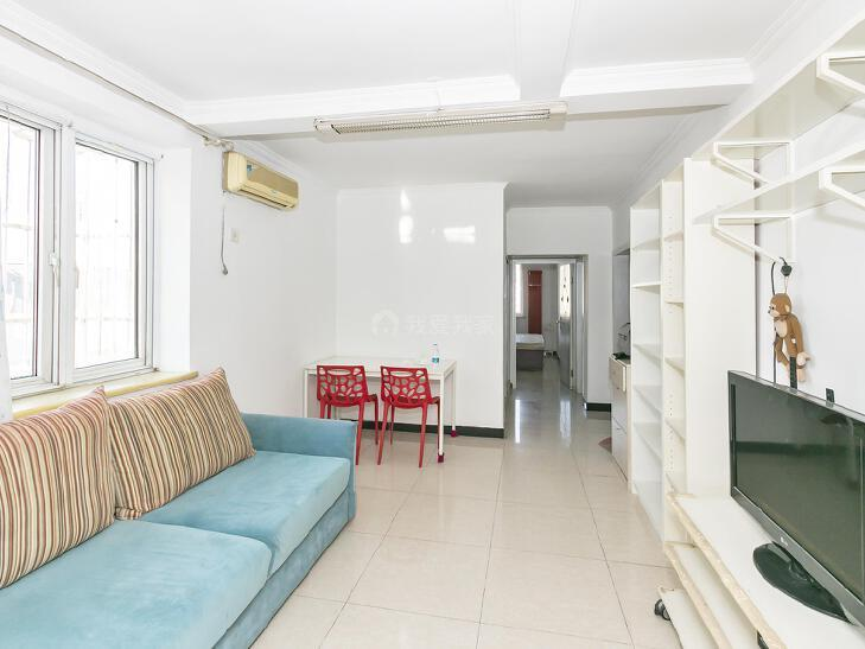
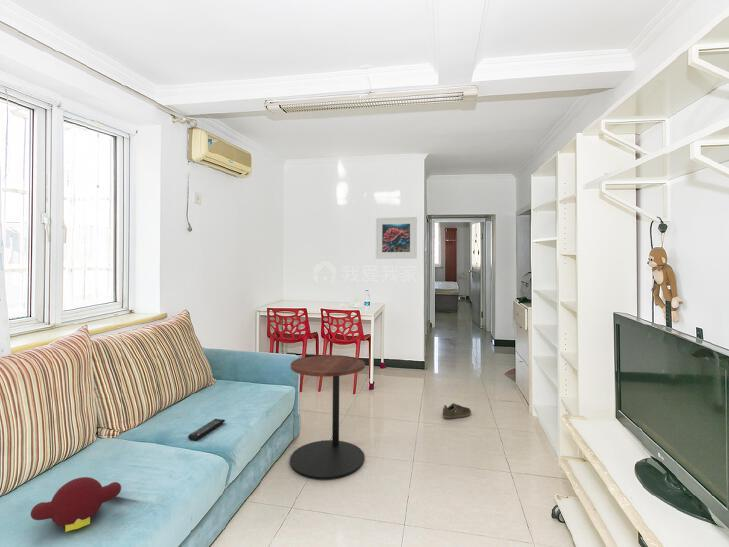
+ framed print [375,216,418,260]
+ side table [289,354,366,480]
+ stuffed toy [30,476,122,533]
+ sneaker [442,402,472,420]
+ remote control [187,418,226,441]
